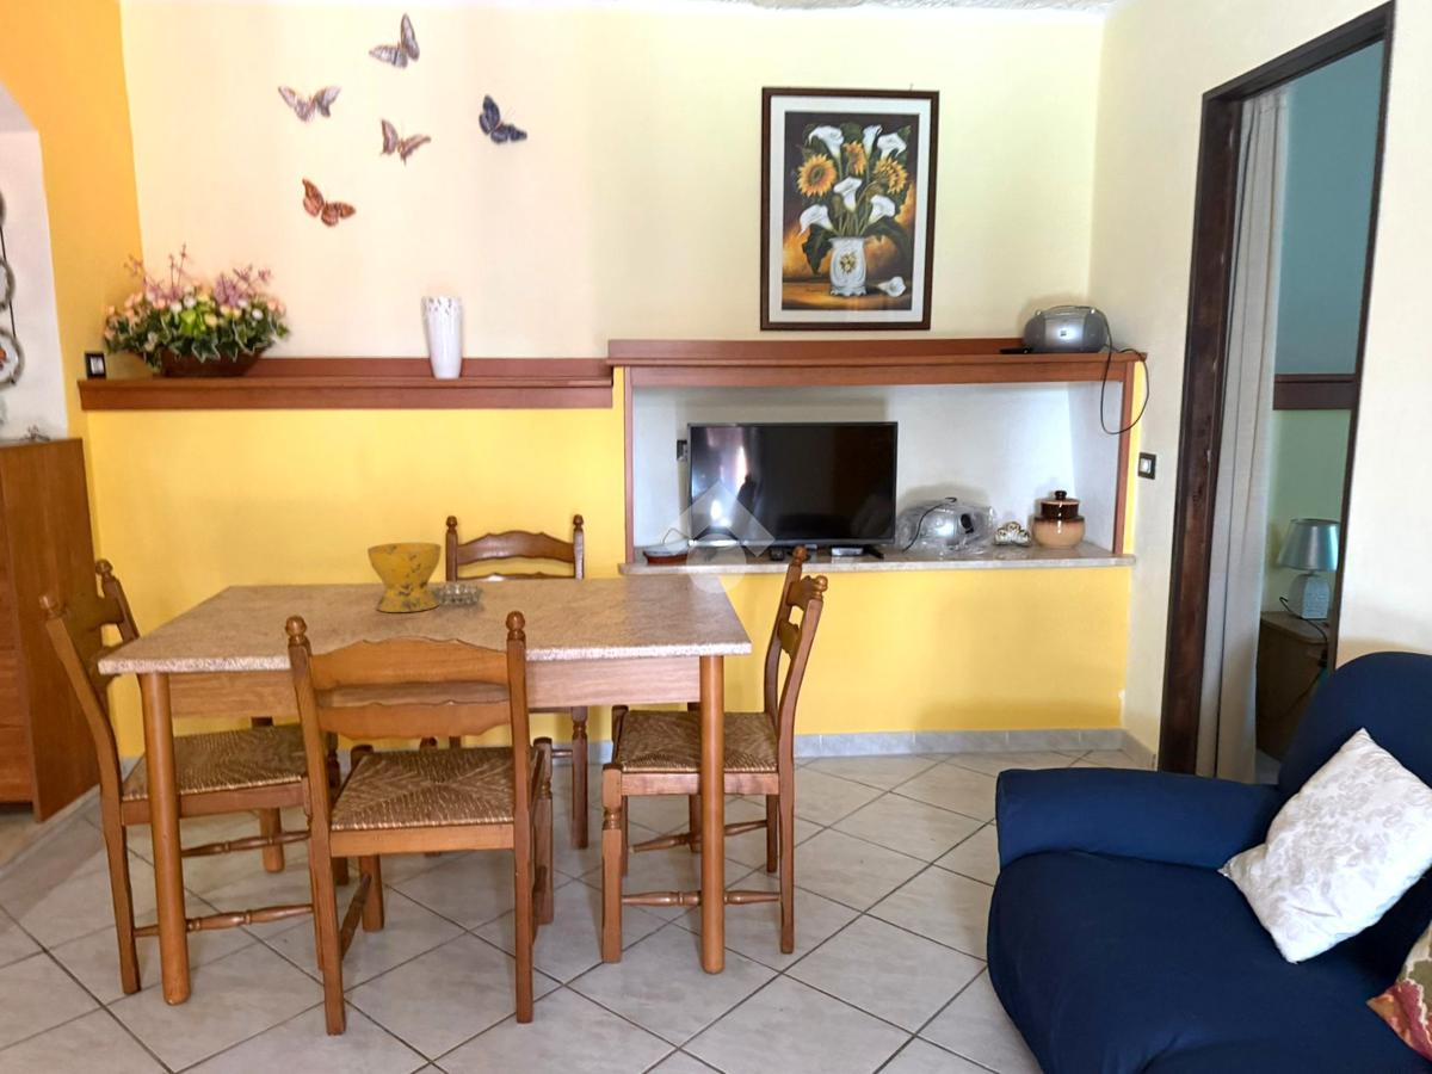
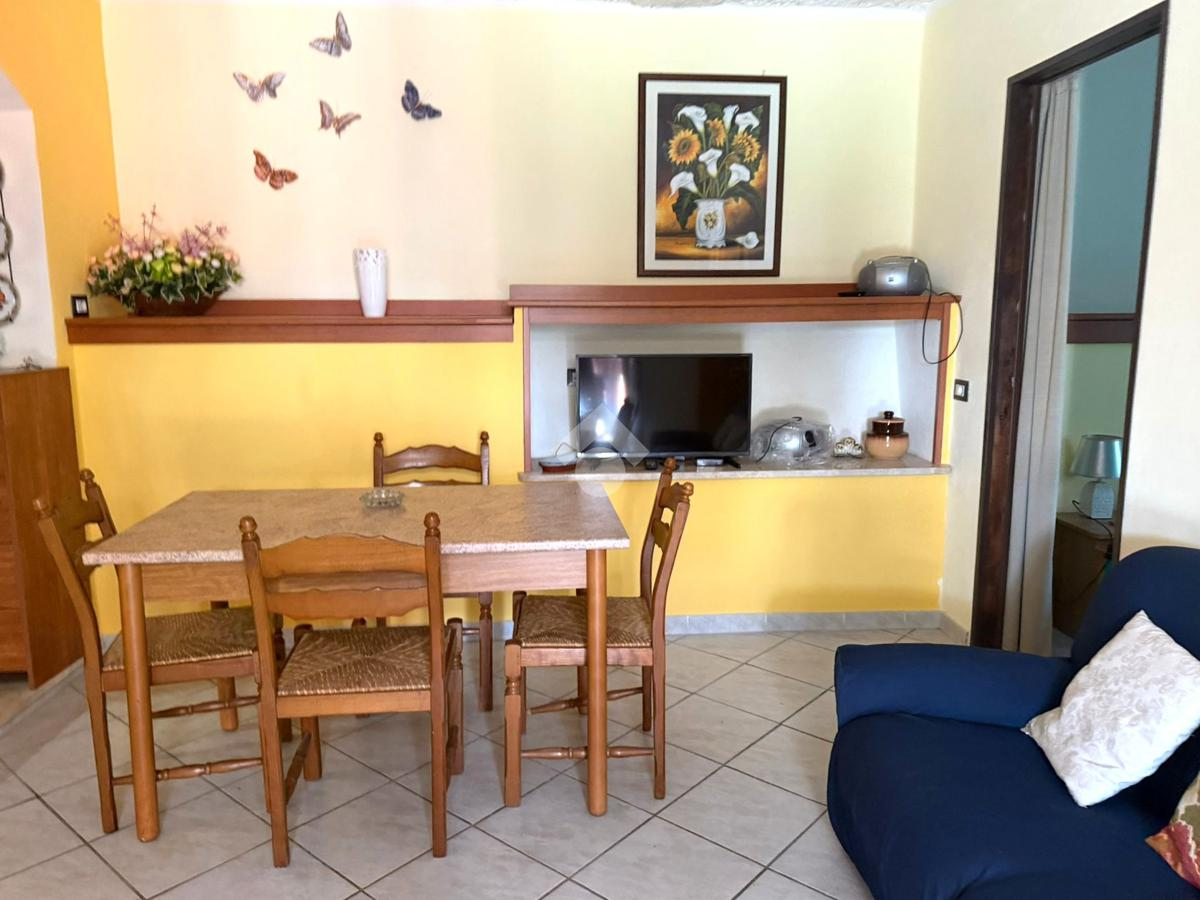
- bowl [366,542,443,613]
